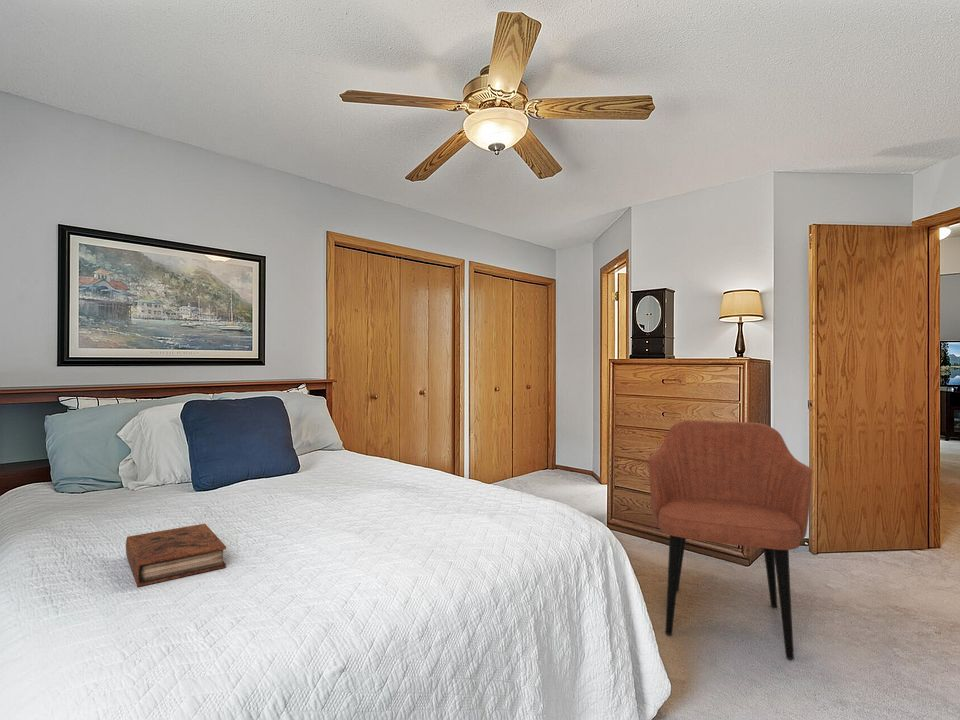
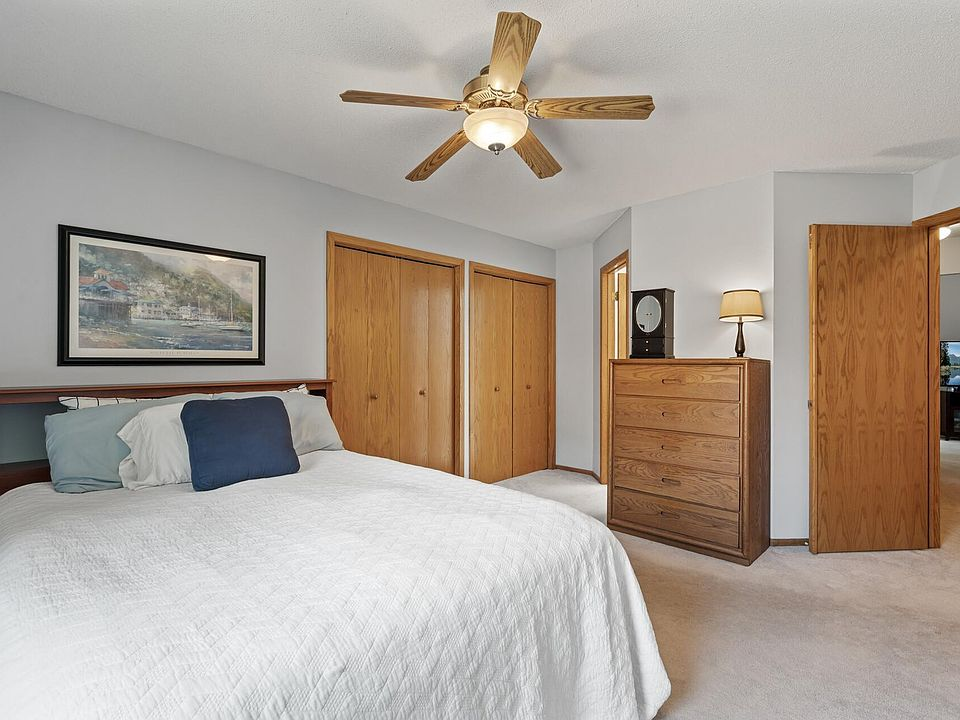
- book [125,523,227,588]
- armchair [648,419,813,660]
